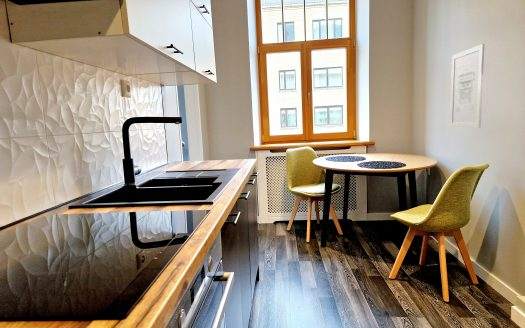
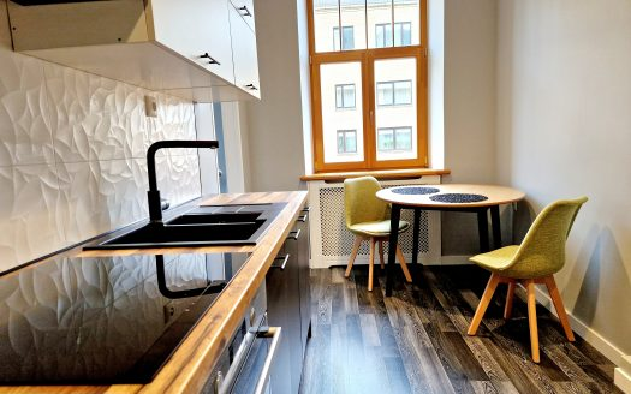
- wall art [449,43,485,129]
